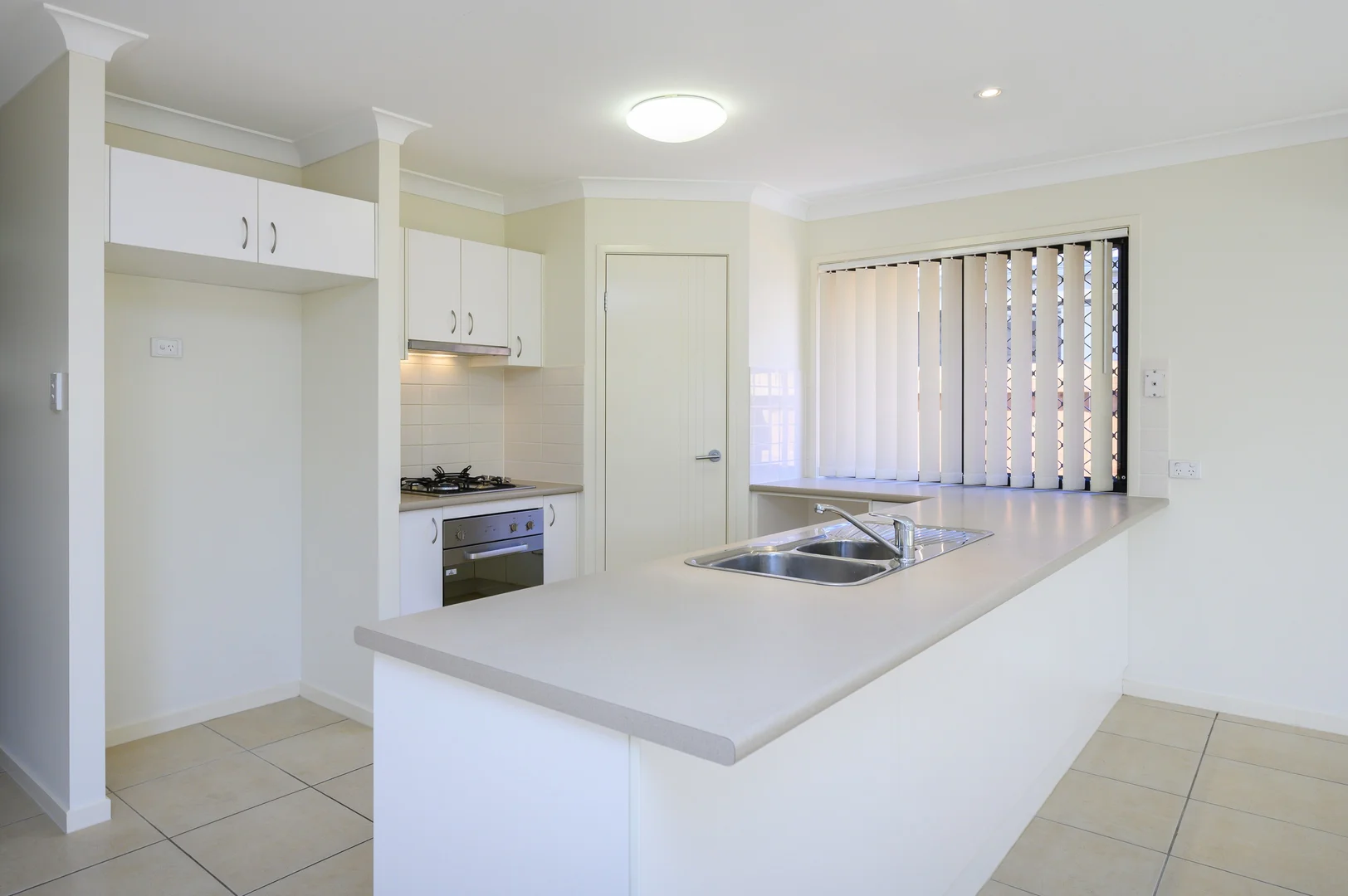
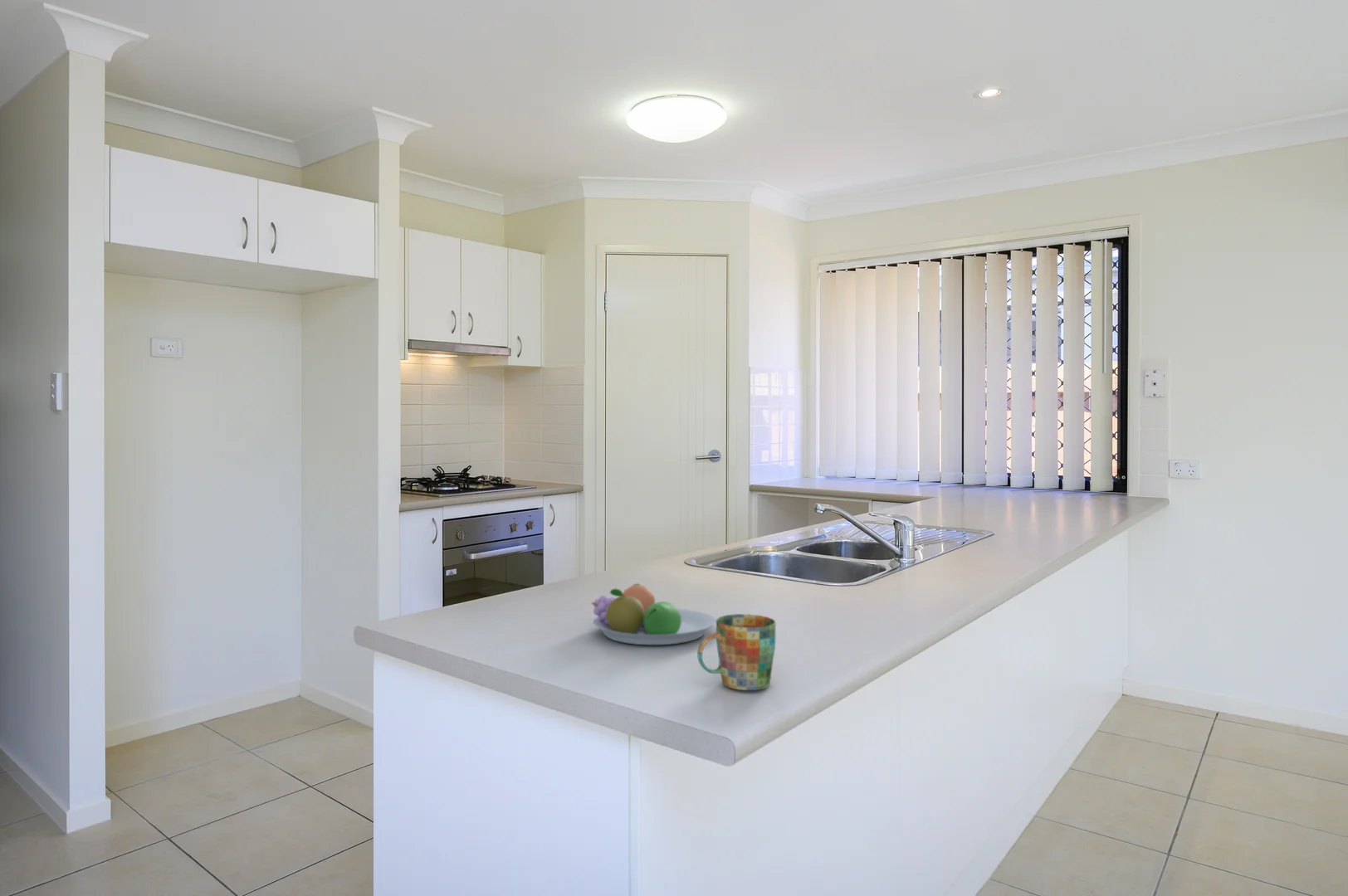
+ mug [696,613,776,691]
+ fruit bowl [591,583,716,645]
